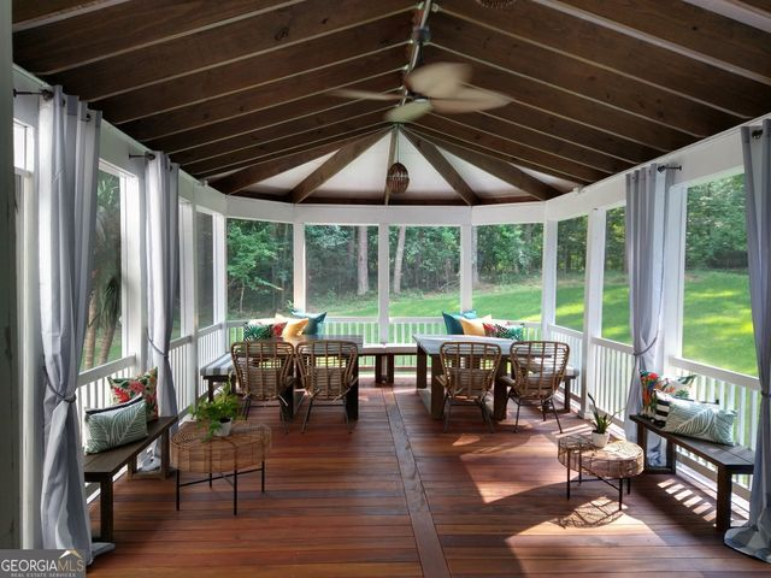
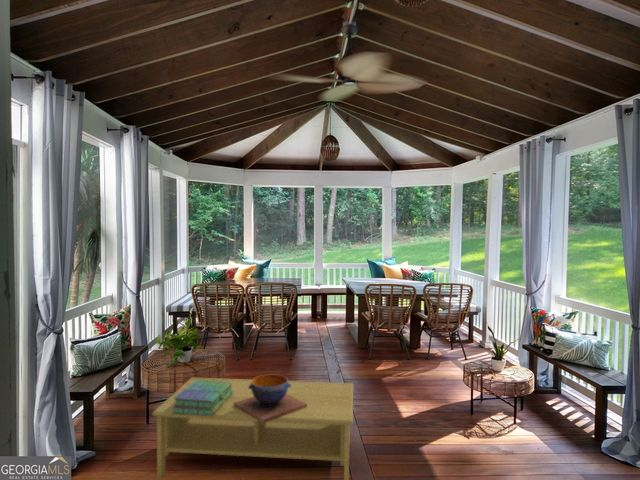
+ stack of books [172,380,233,416]
+ decorative bowl [234,374,307,423]
+ coffee table [151,376,354,480]
